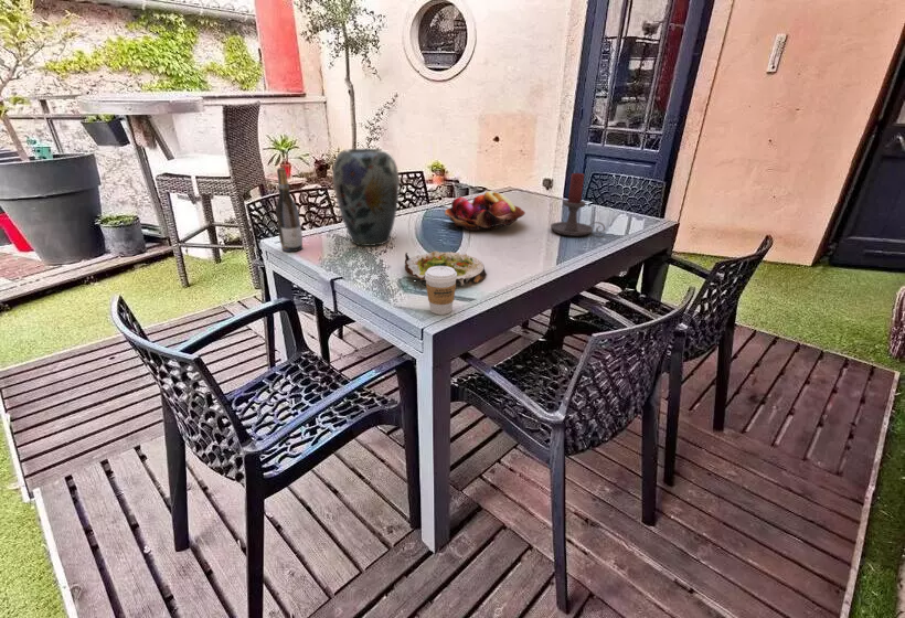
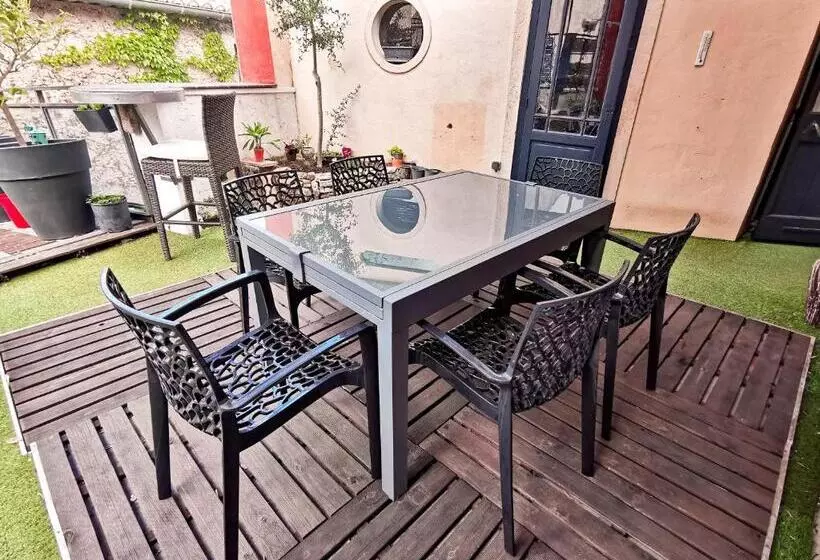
- fruit basket [444,190,526,232]
- salad plate [404,251,488,287]
- vase [331,148,401,247]
- wine bottle [275,167,304,253]
- coffee cup [425,266,457,316]
- candle holder [550,171,606,237]
